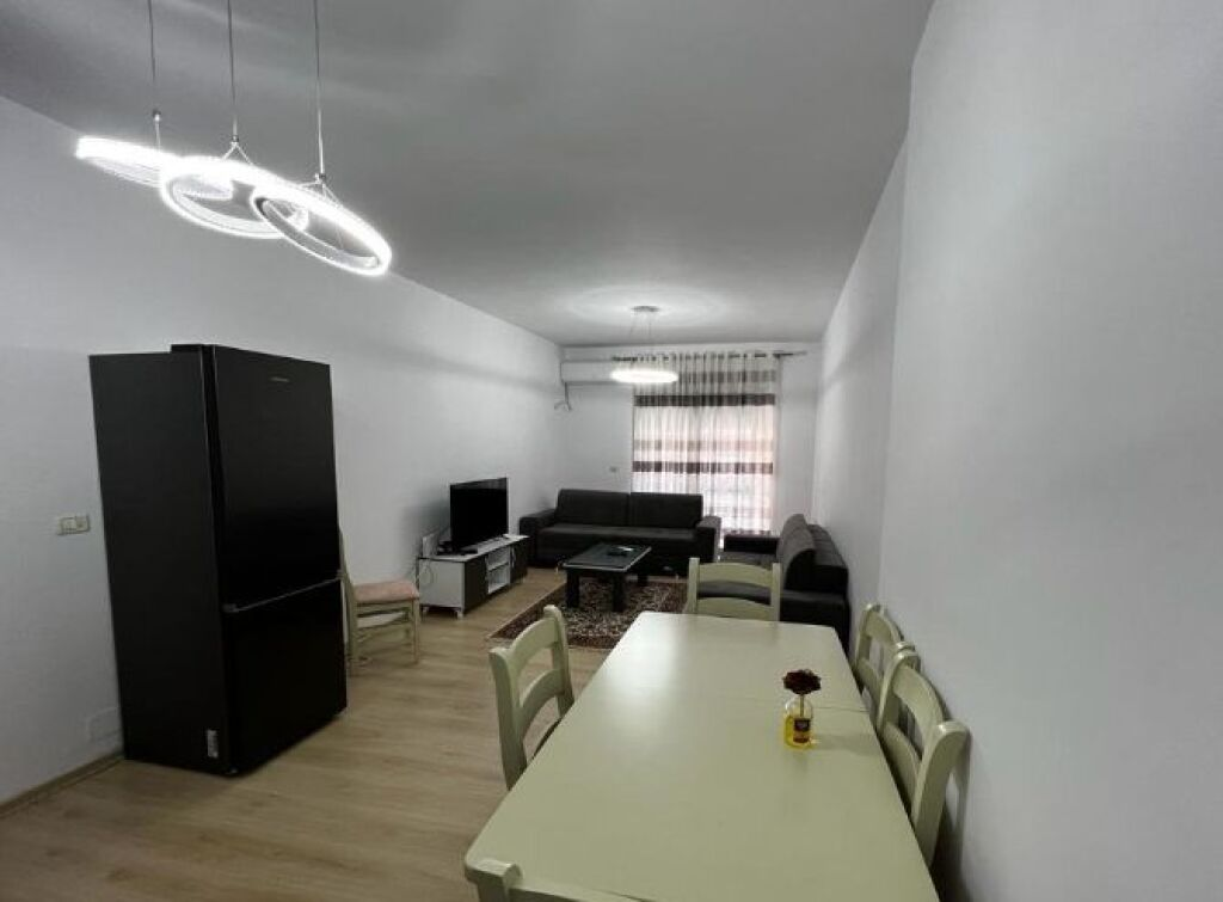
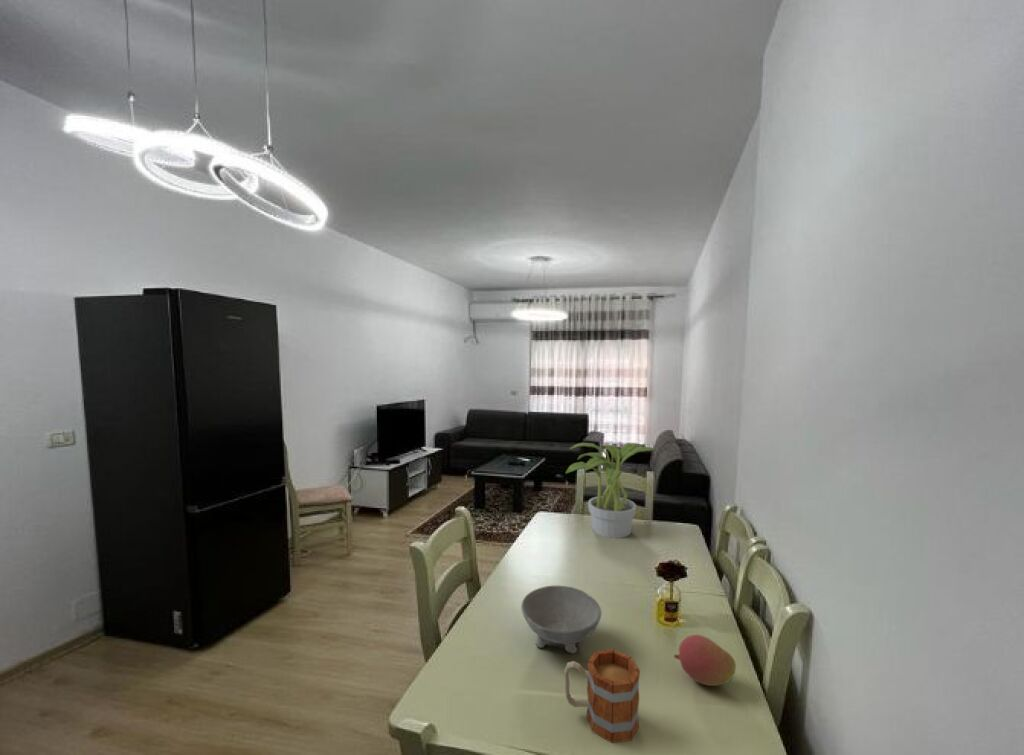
+ potted plant [565,442,663,539]
+ mug [563,648,641,744]
+ bowl [520,585,602,654]
+ fruit [673,634,737,687]
